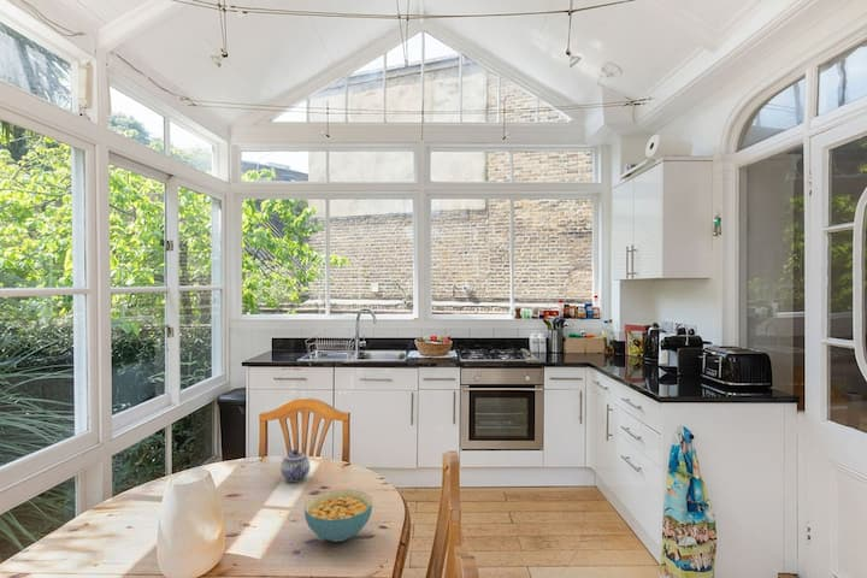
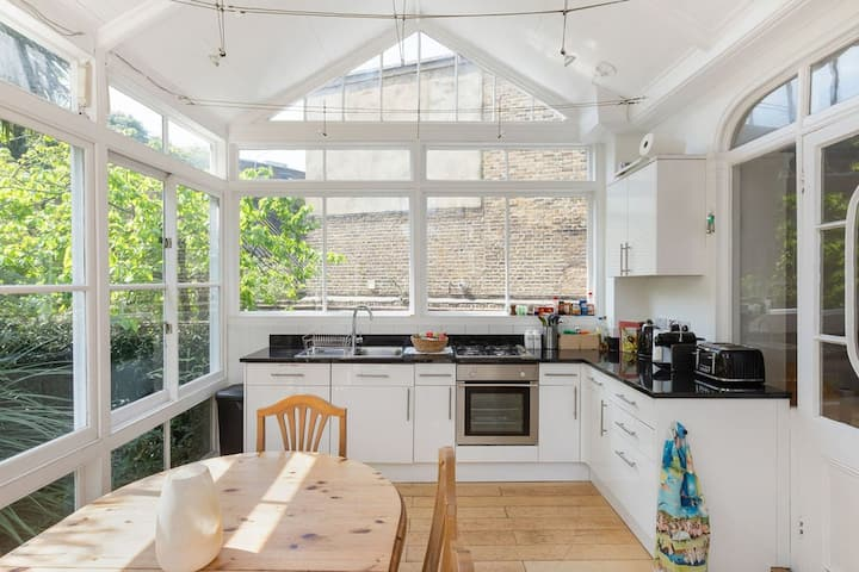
- cereal bowl [303,488,373,543]
- teapot [279,449,311,483]
